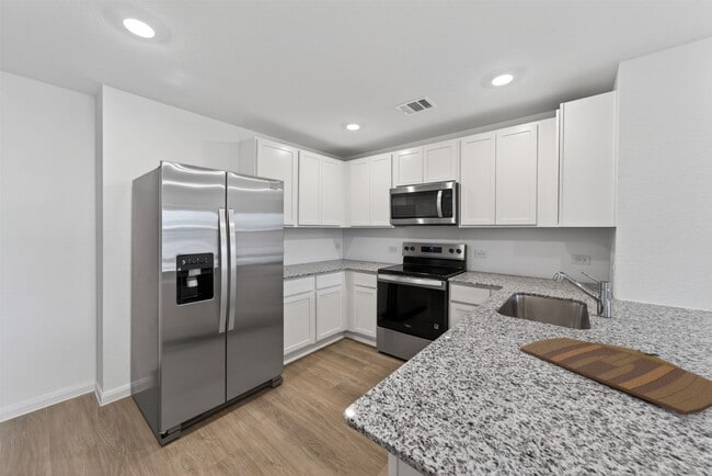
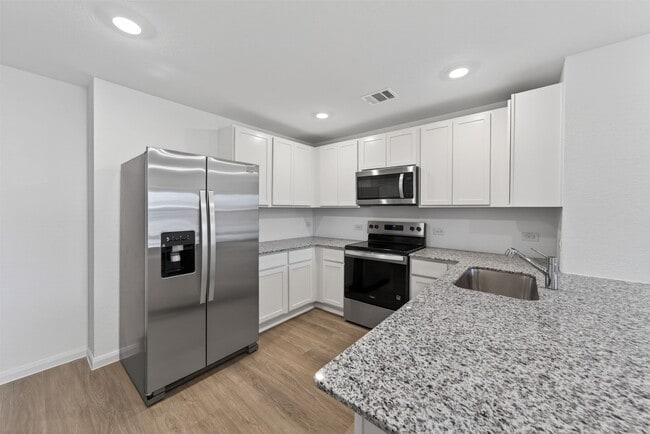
- cutting board [519,337,712,416]
